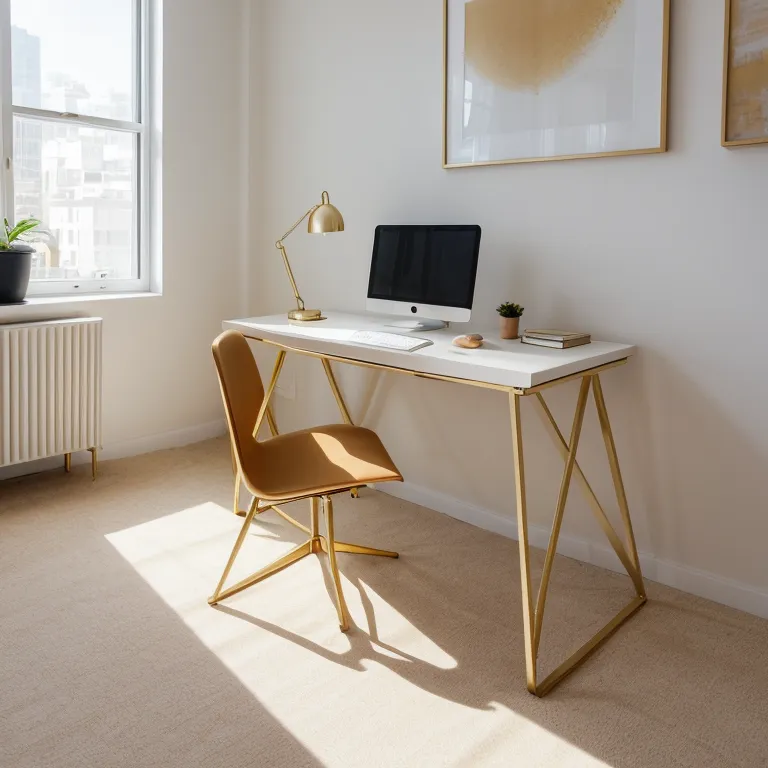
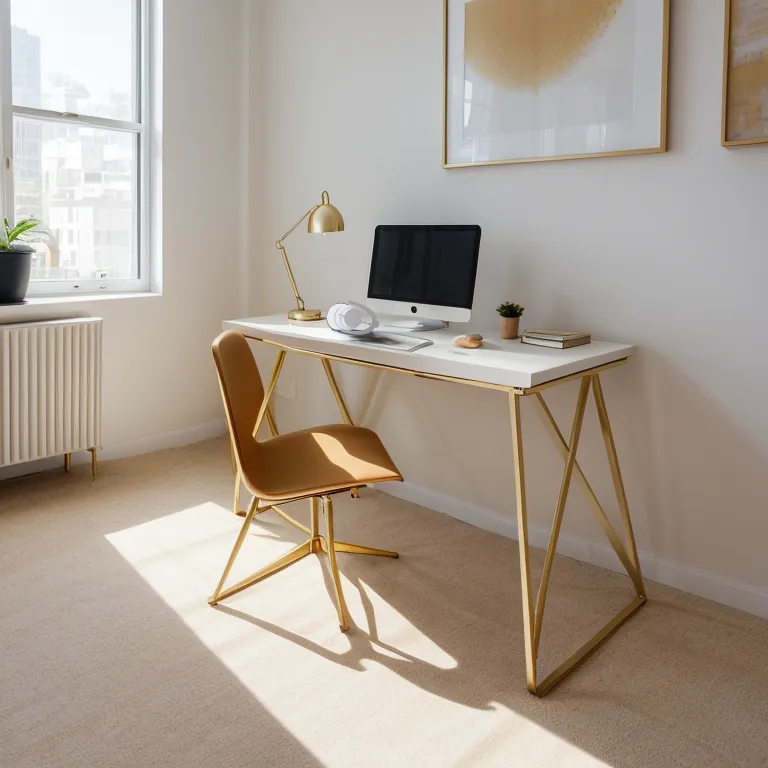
+ speaker [325,300,380,336]
